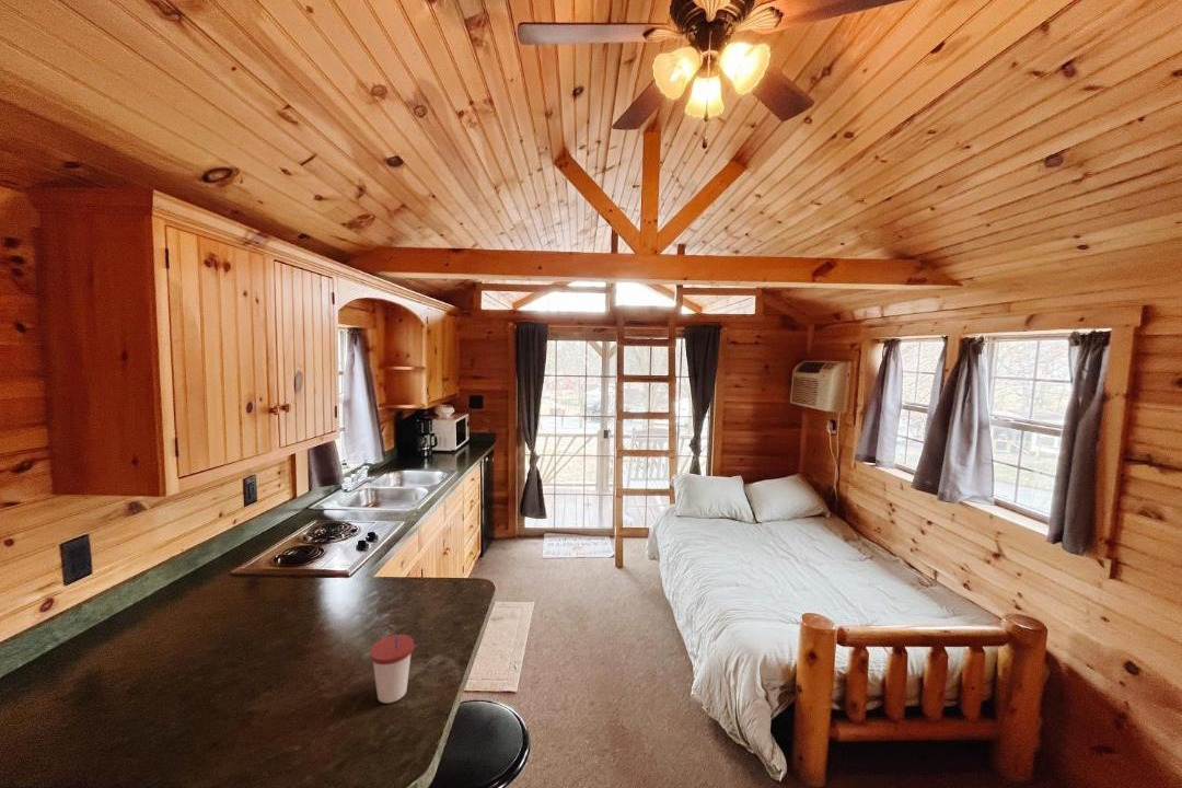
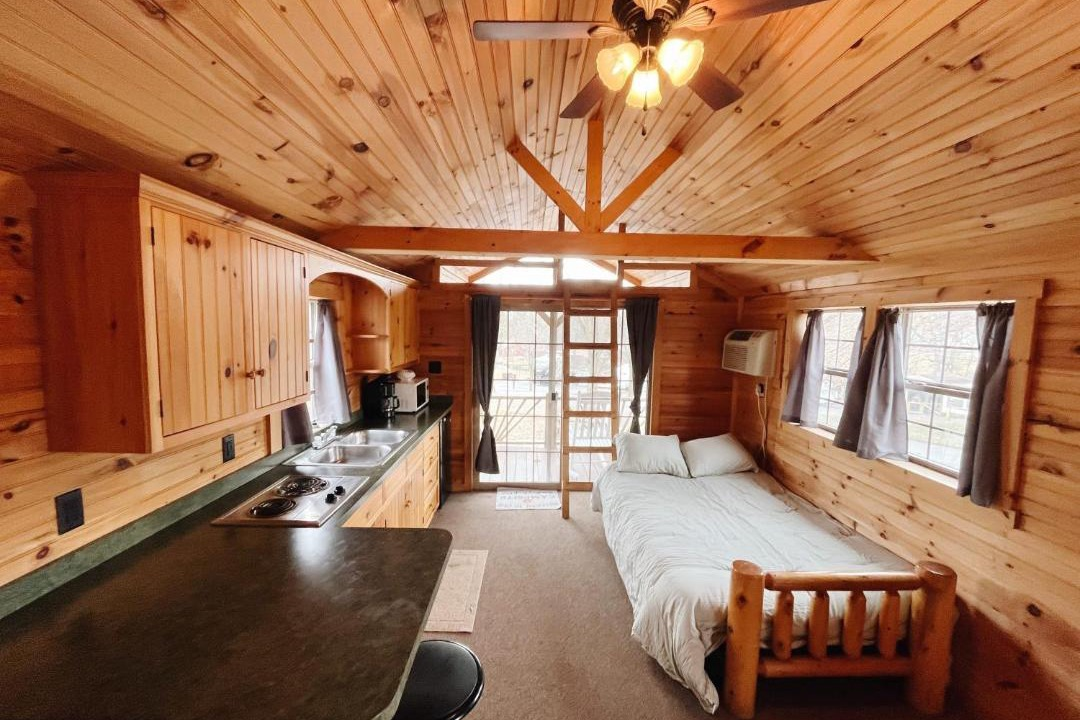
- cup [369,634,415,704]
